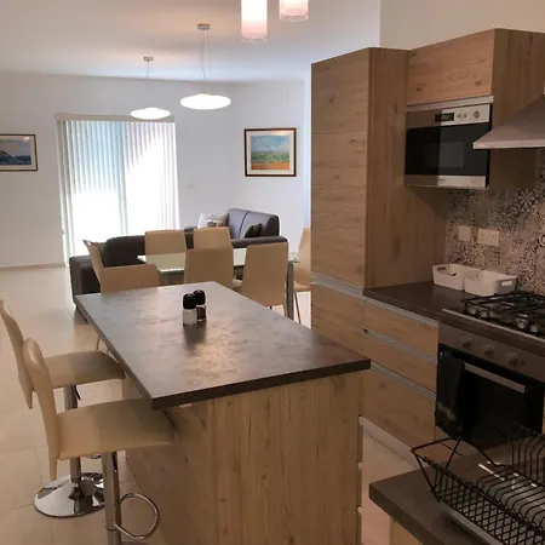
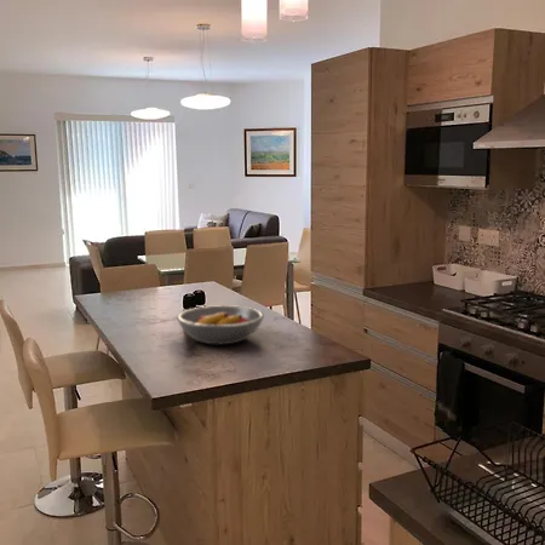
+ fruit bowl [176,304,265,345]
